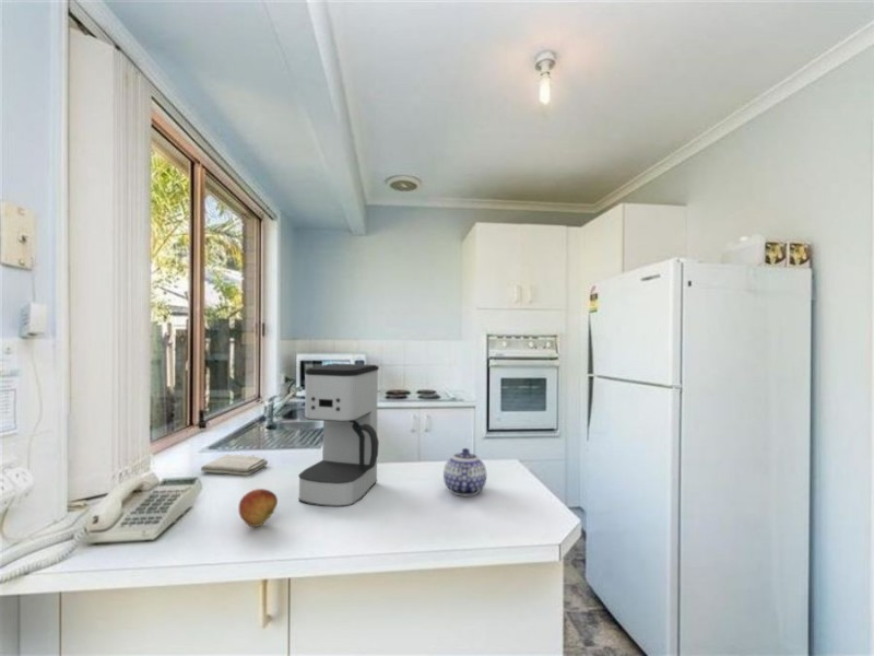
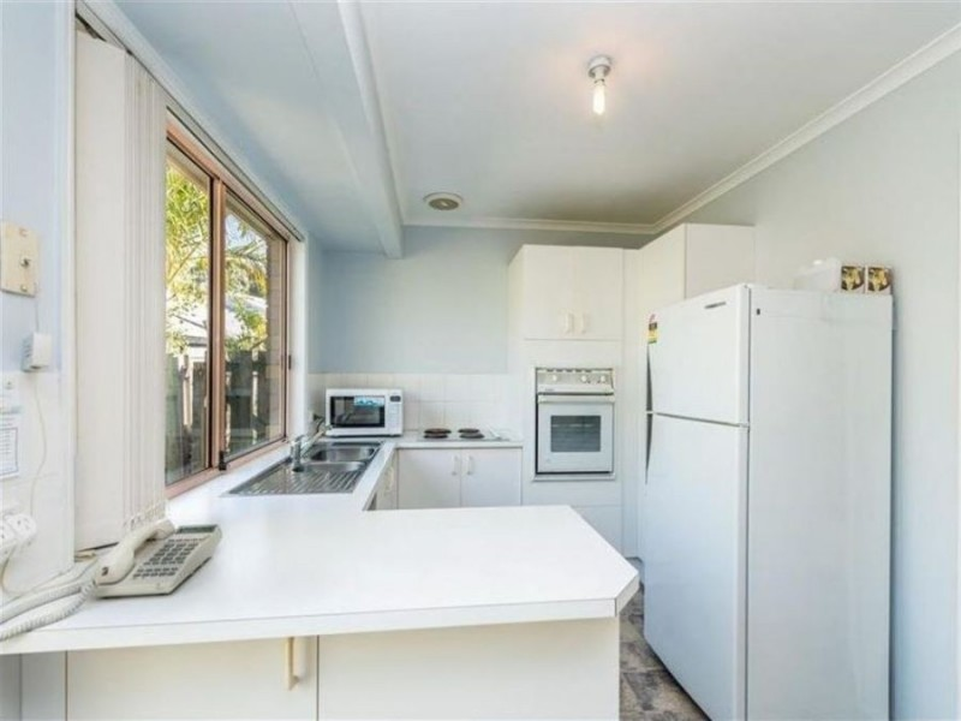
- coffee maker [297,363,380,508]
- fruit [238,488,279,528]
- washcloth [200,454,269,477]
- teapot [442,447,487,497]
